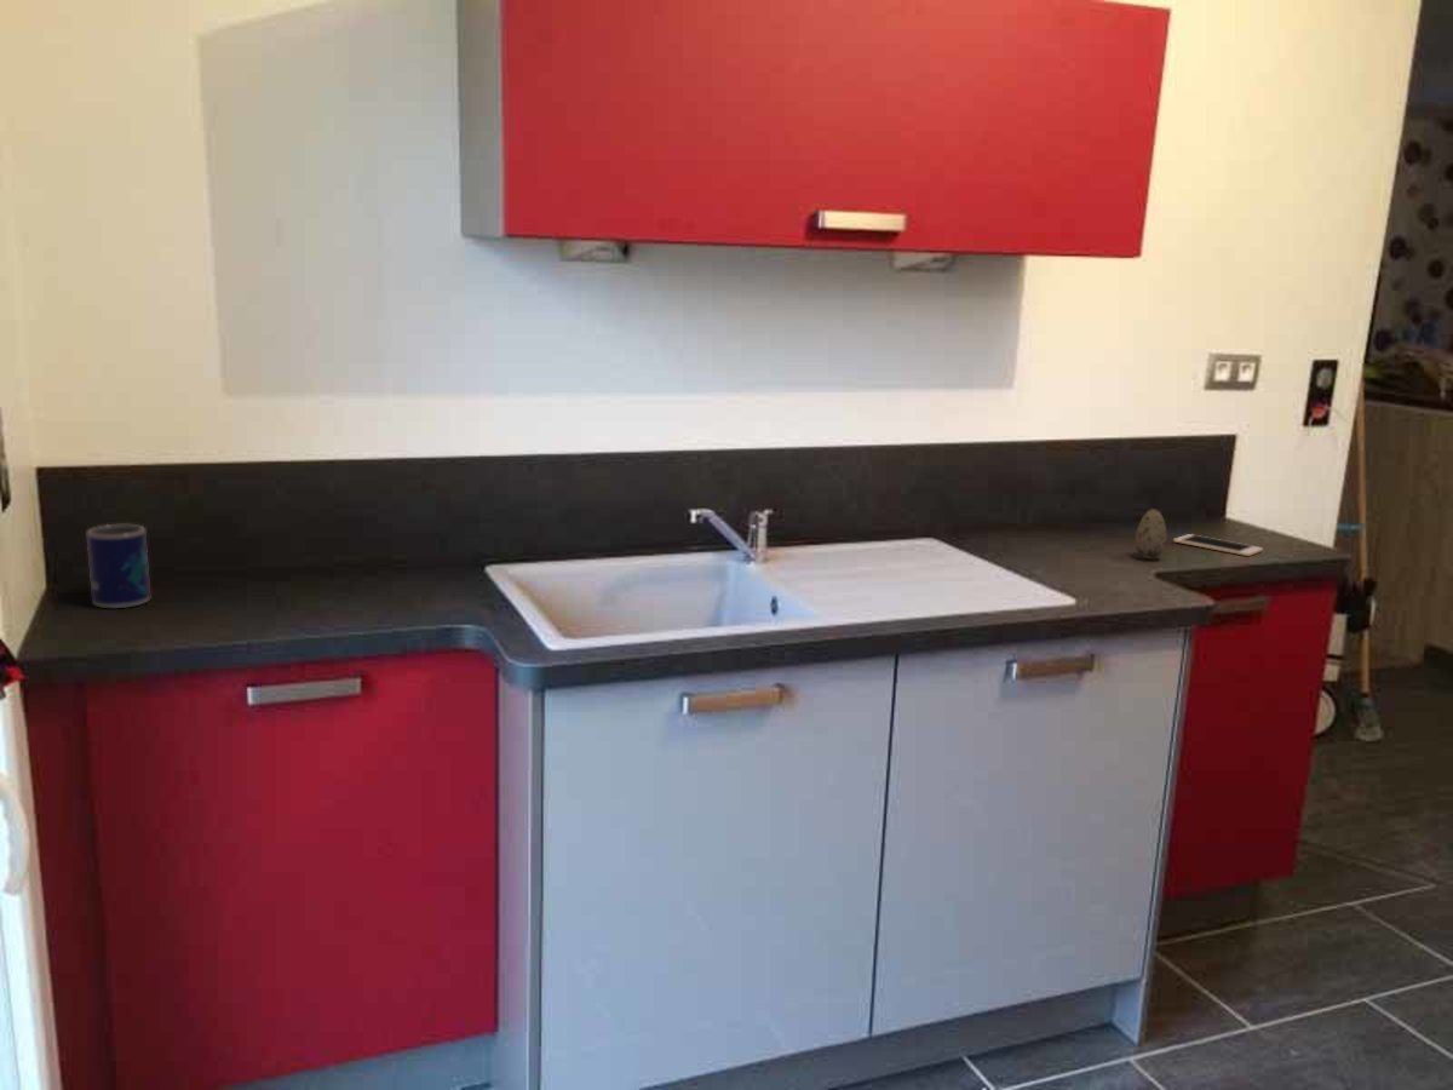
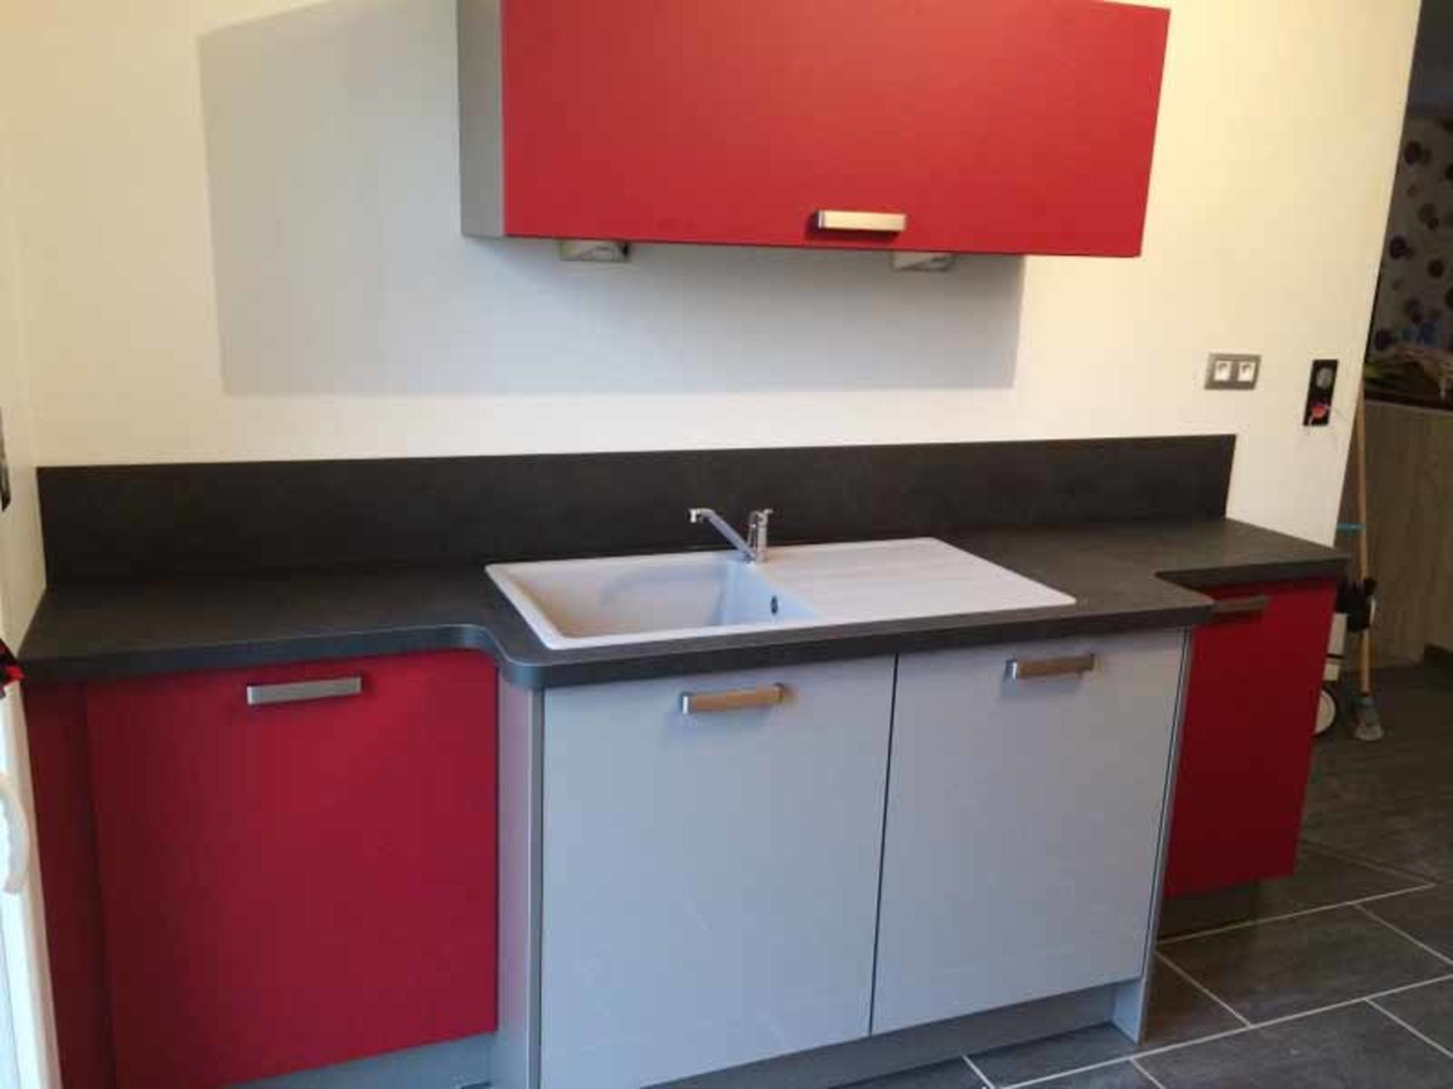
- mug [86,523,151,609]
- decorative egg [1133,507,1168,560]
- cell phone [1172,533,1264,557]
